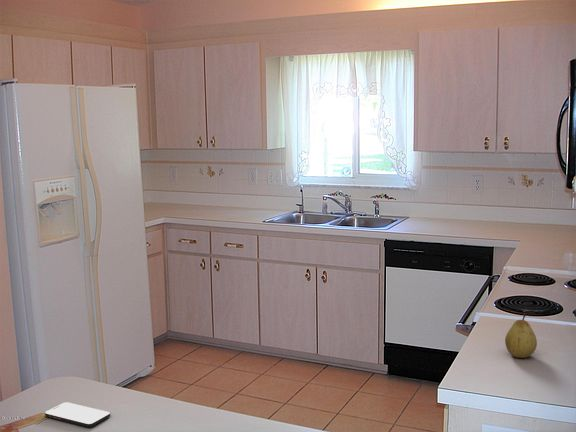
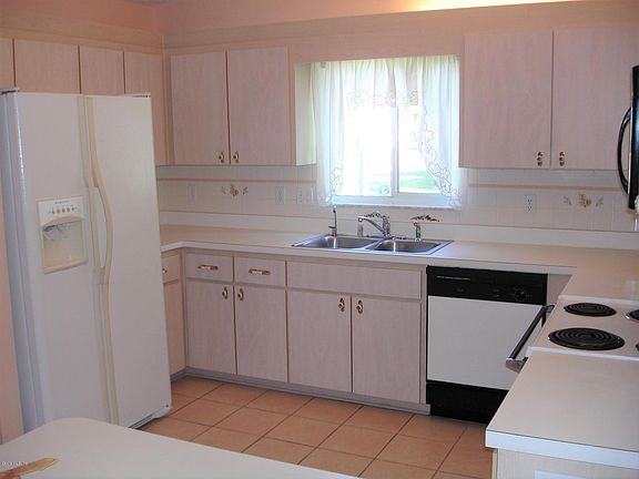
- smartphone [44,401,111,428]
- fruit [504,312,538,359]
